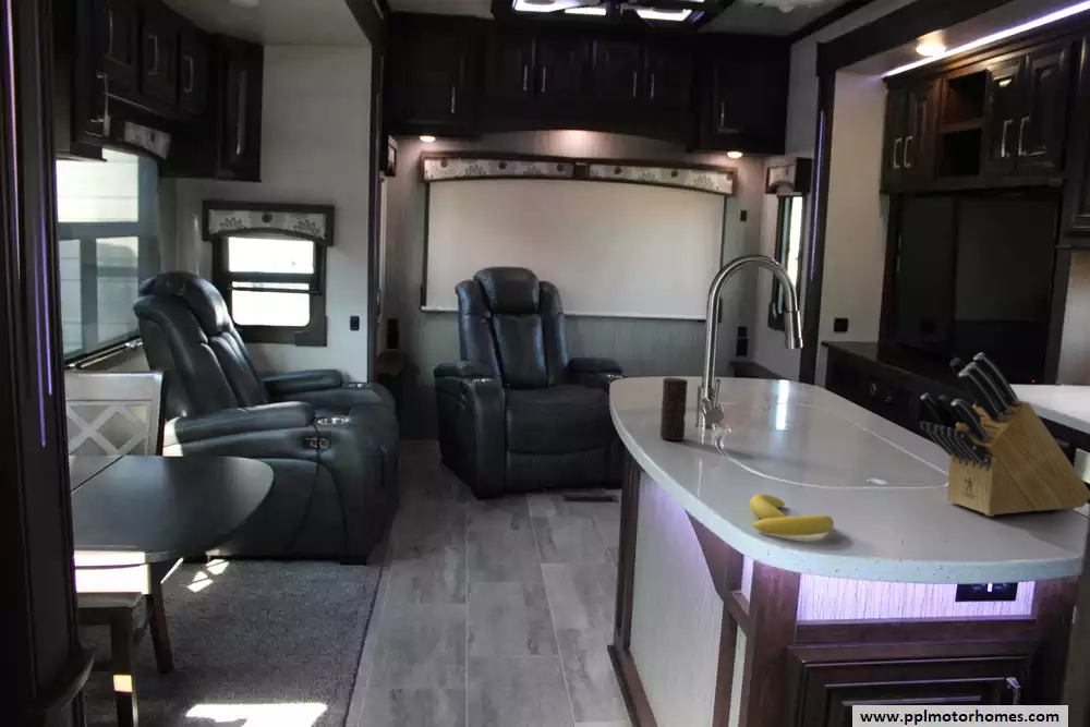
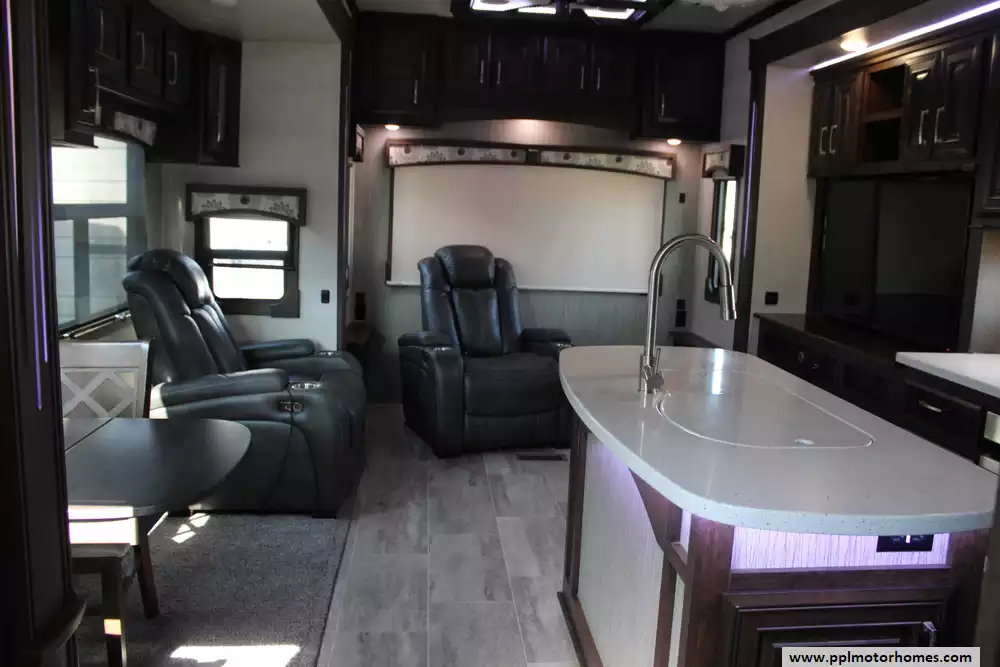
- knife block [919,352,1090,518]
- candle [659,376,689,441]
- banana [749,493,835,536]
